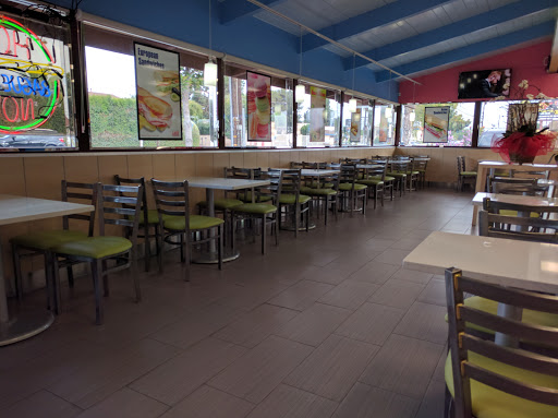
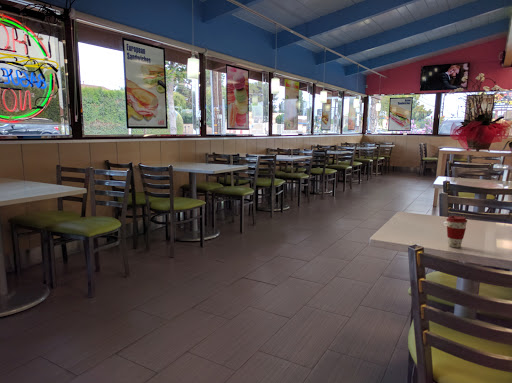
+ coffee cup [446,215,468,248]
